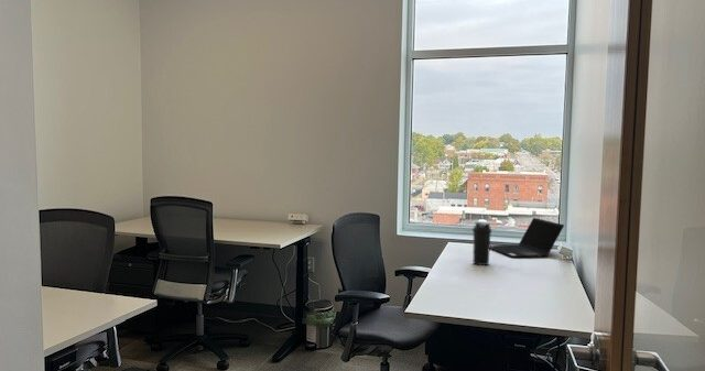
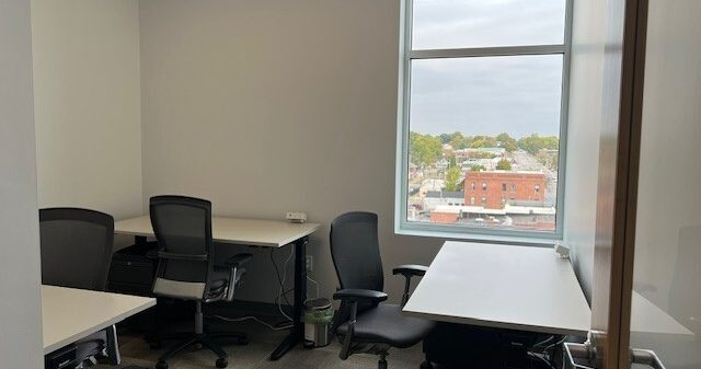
- water bottle [471,221,492,266]
- laptop computer [490,217,565,259]
